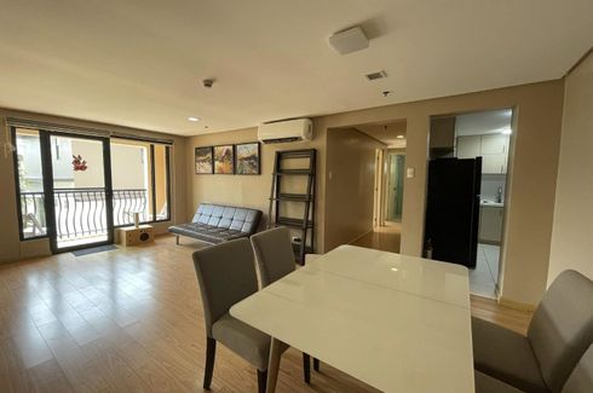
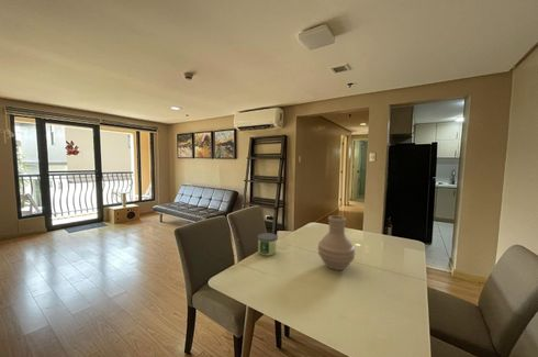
+ candle [257,232,279,256]
+ vase [316,214,357,271]
